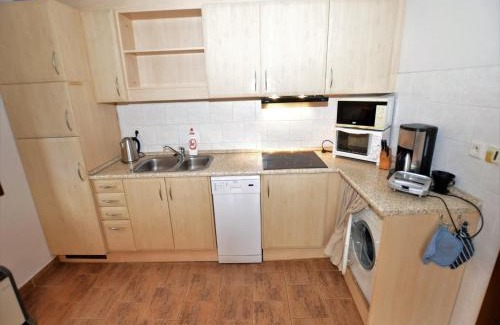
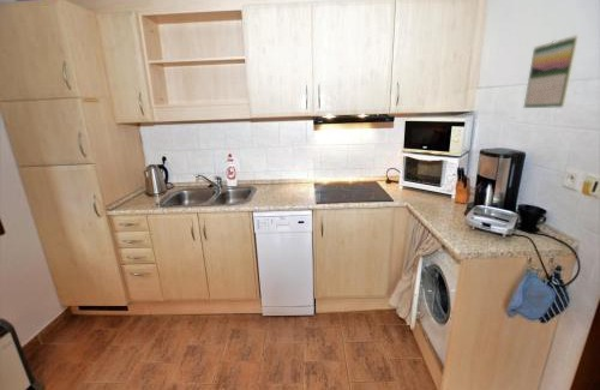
+ calendar [523,34,580,109]
